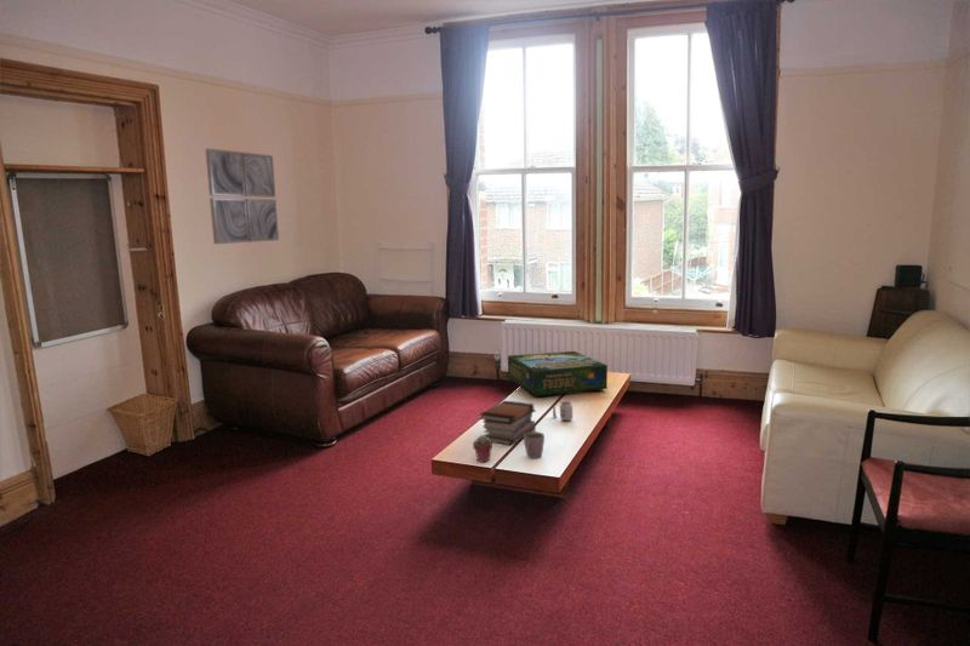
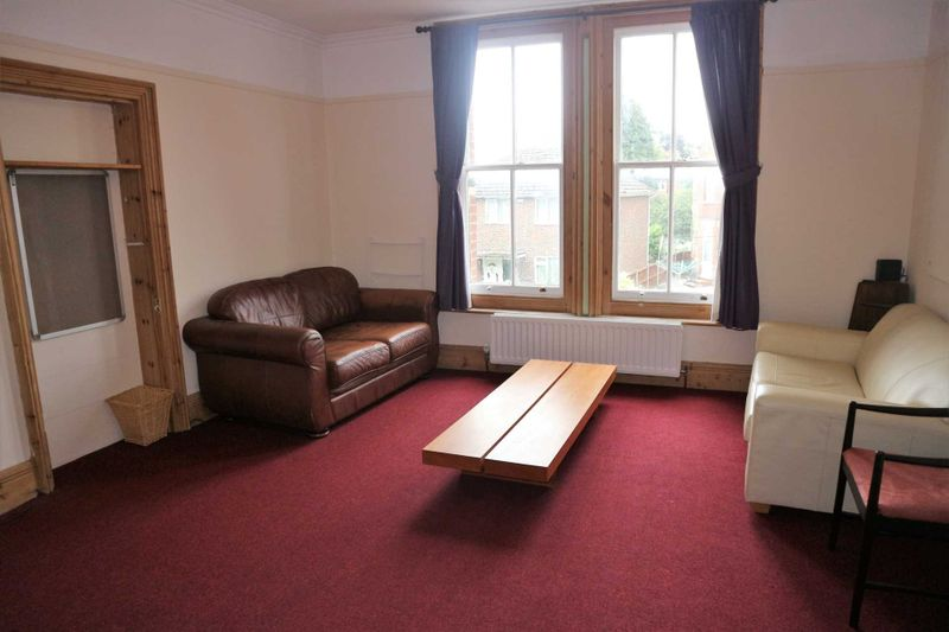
- board game [507,350,609,398]
- mug [523,431,546,459]
- potted succulent [472,434,493,463]
- candle [552,399,575,422]
- book stack [479,399,537,446]
- wall art [205,147,280,245]
